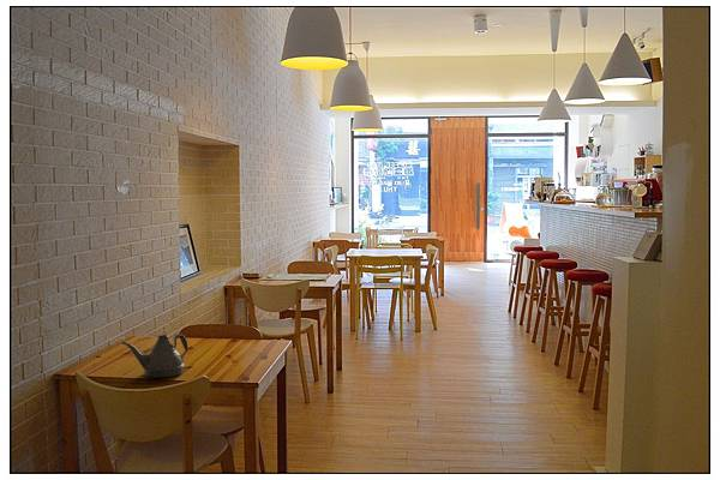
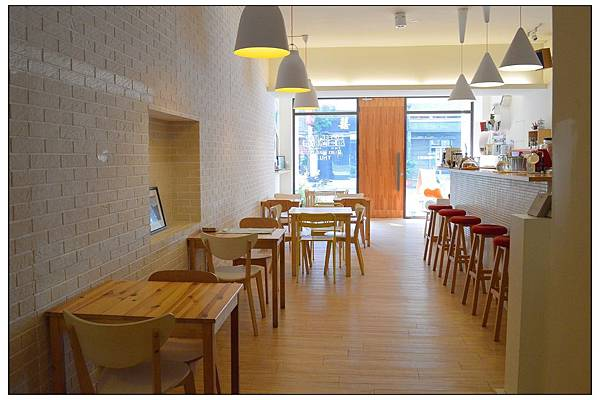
- teapot [120,332,190,379]
